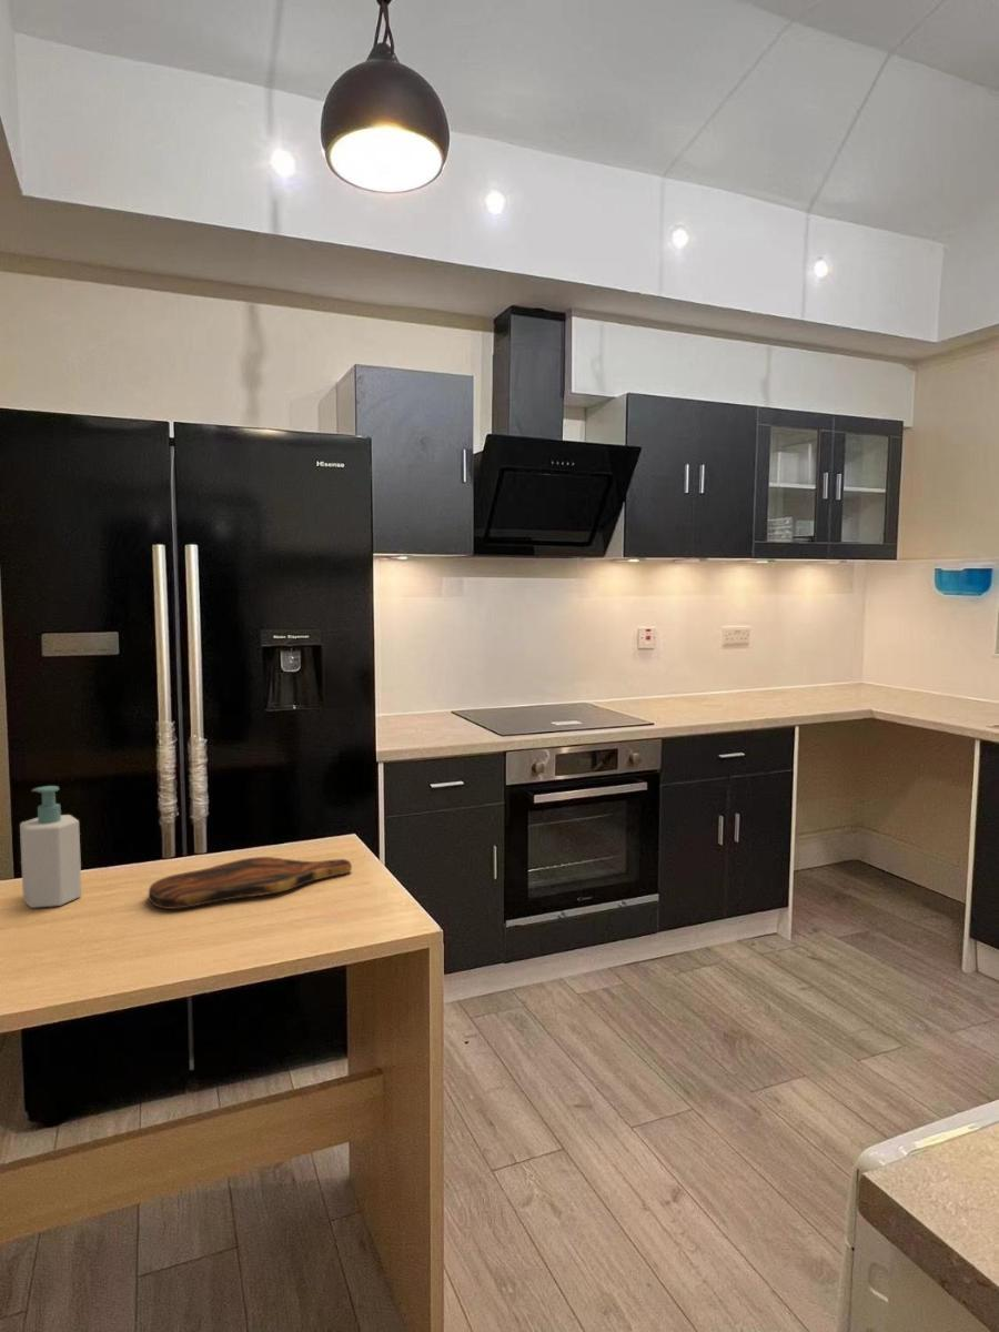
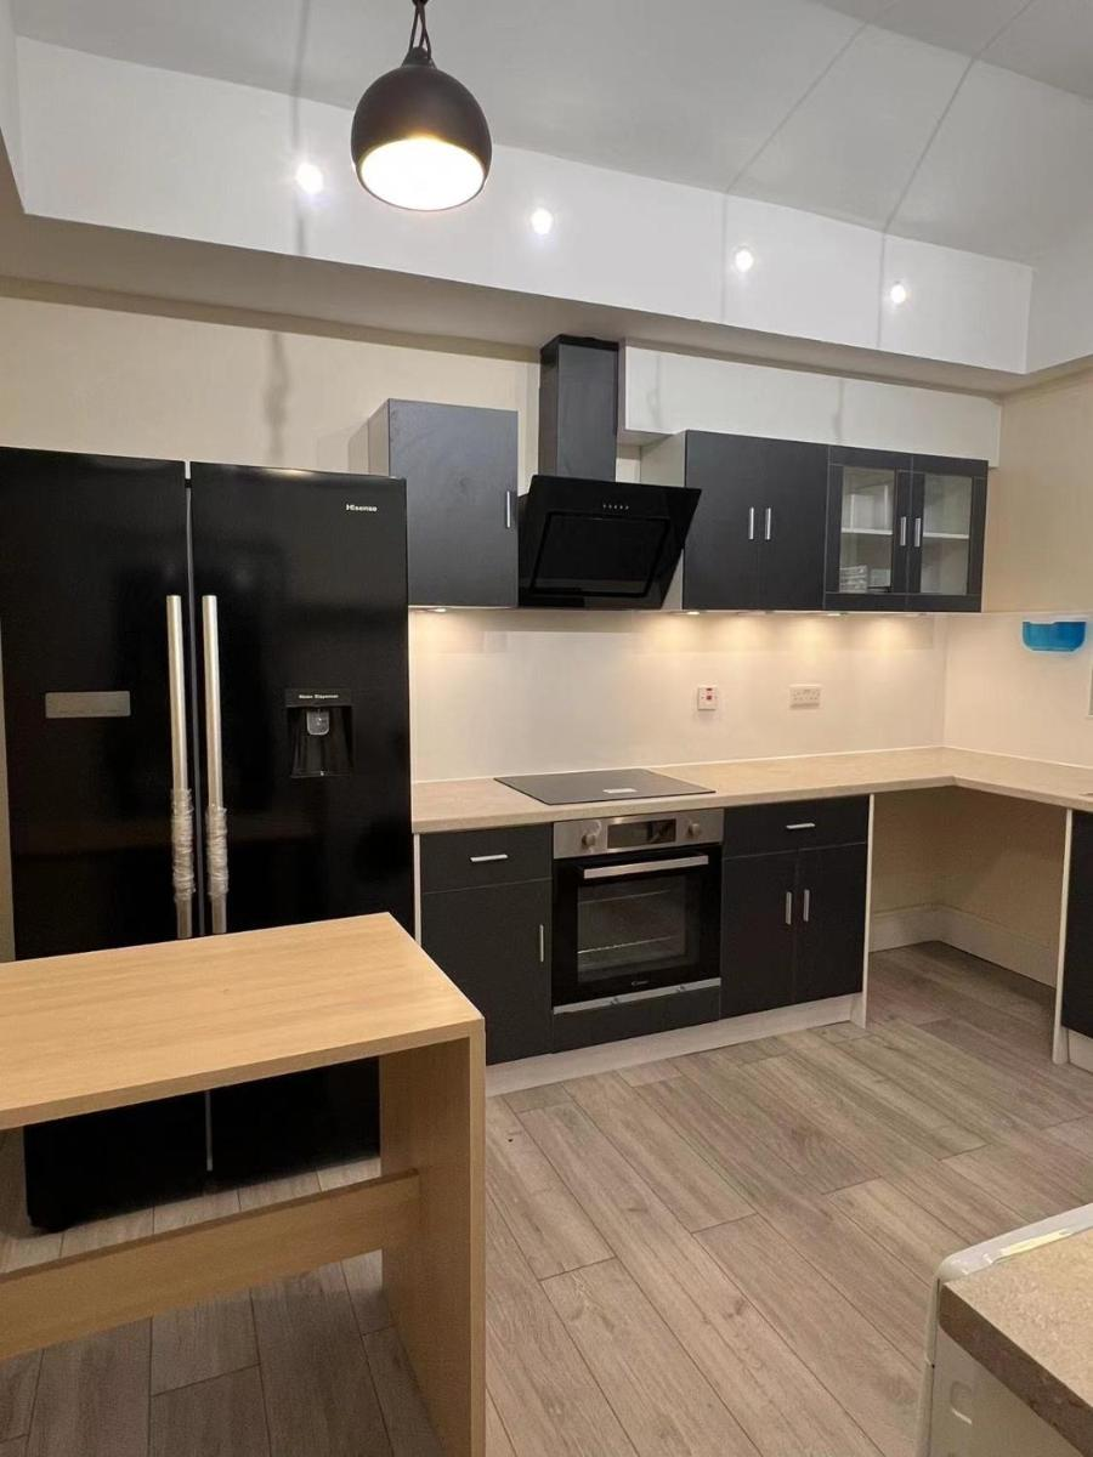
- cutting board [148,856,353,910]
- soap bottle [19,785,83,909]
